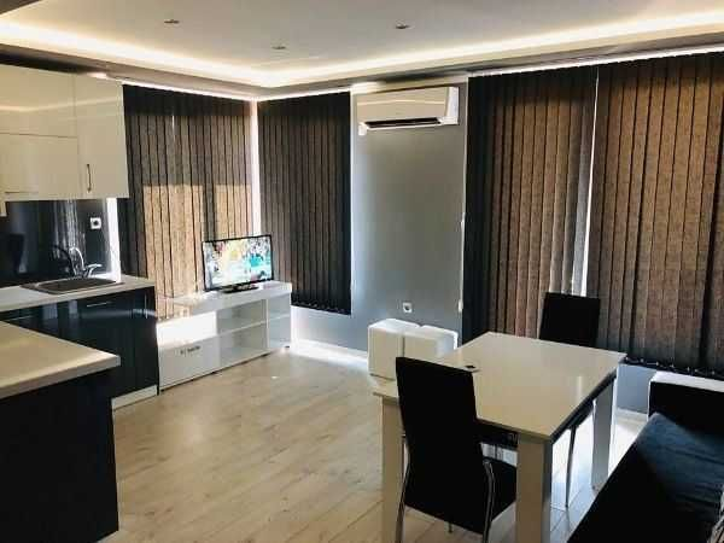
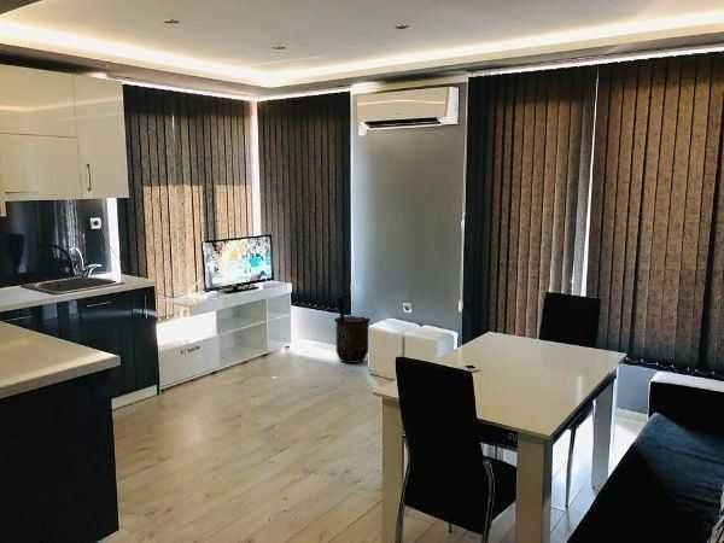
+ trash can [333,297,372,364]
